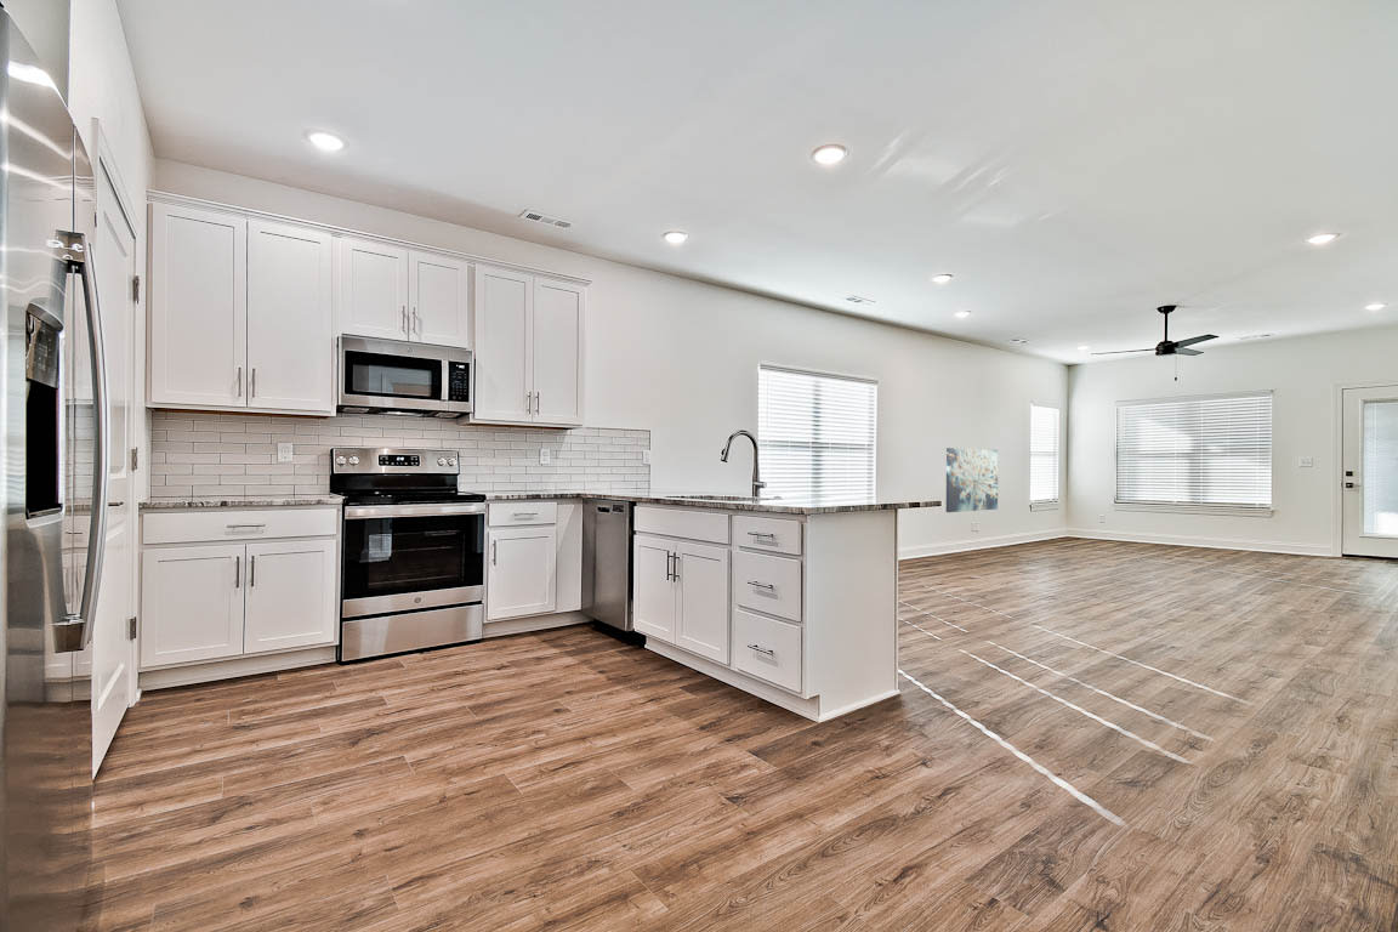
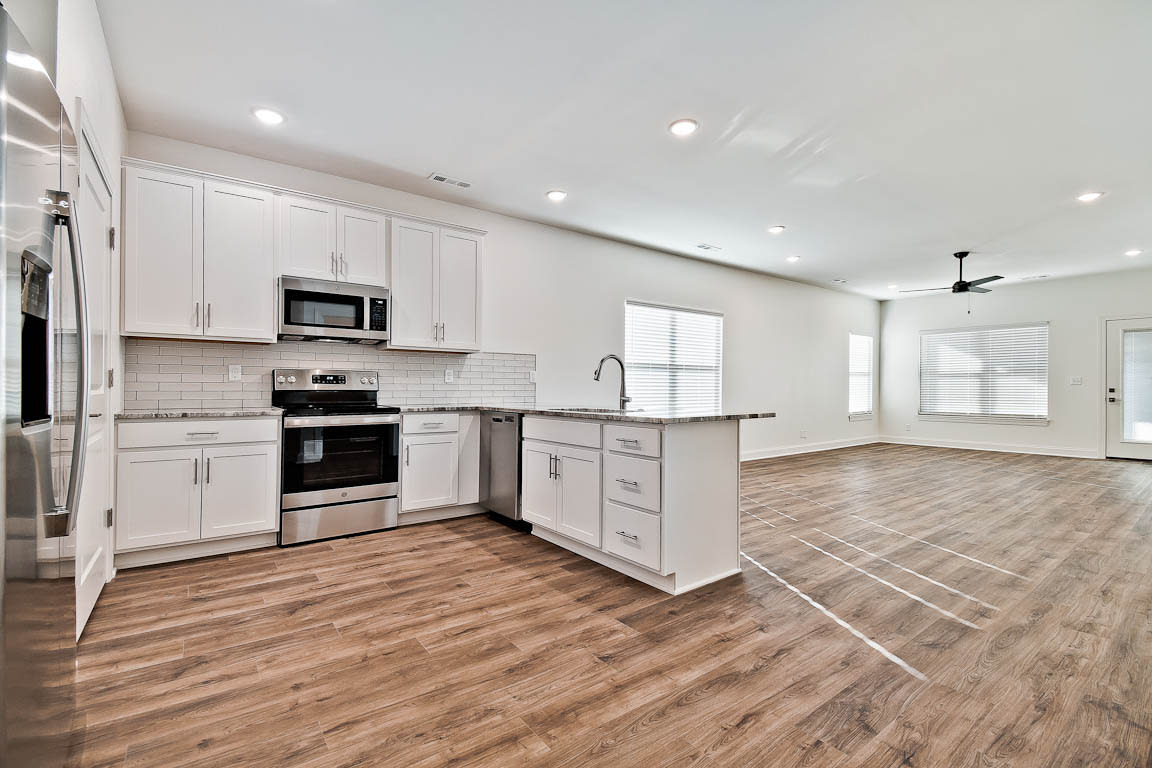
- wall art [945,447,999,513]
